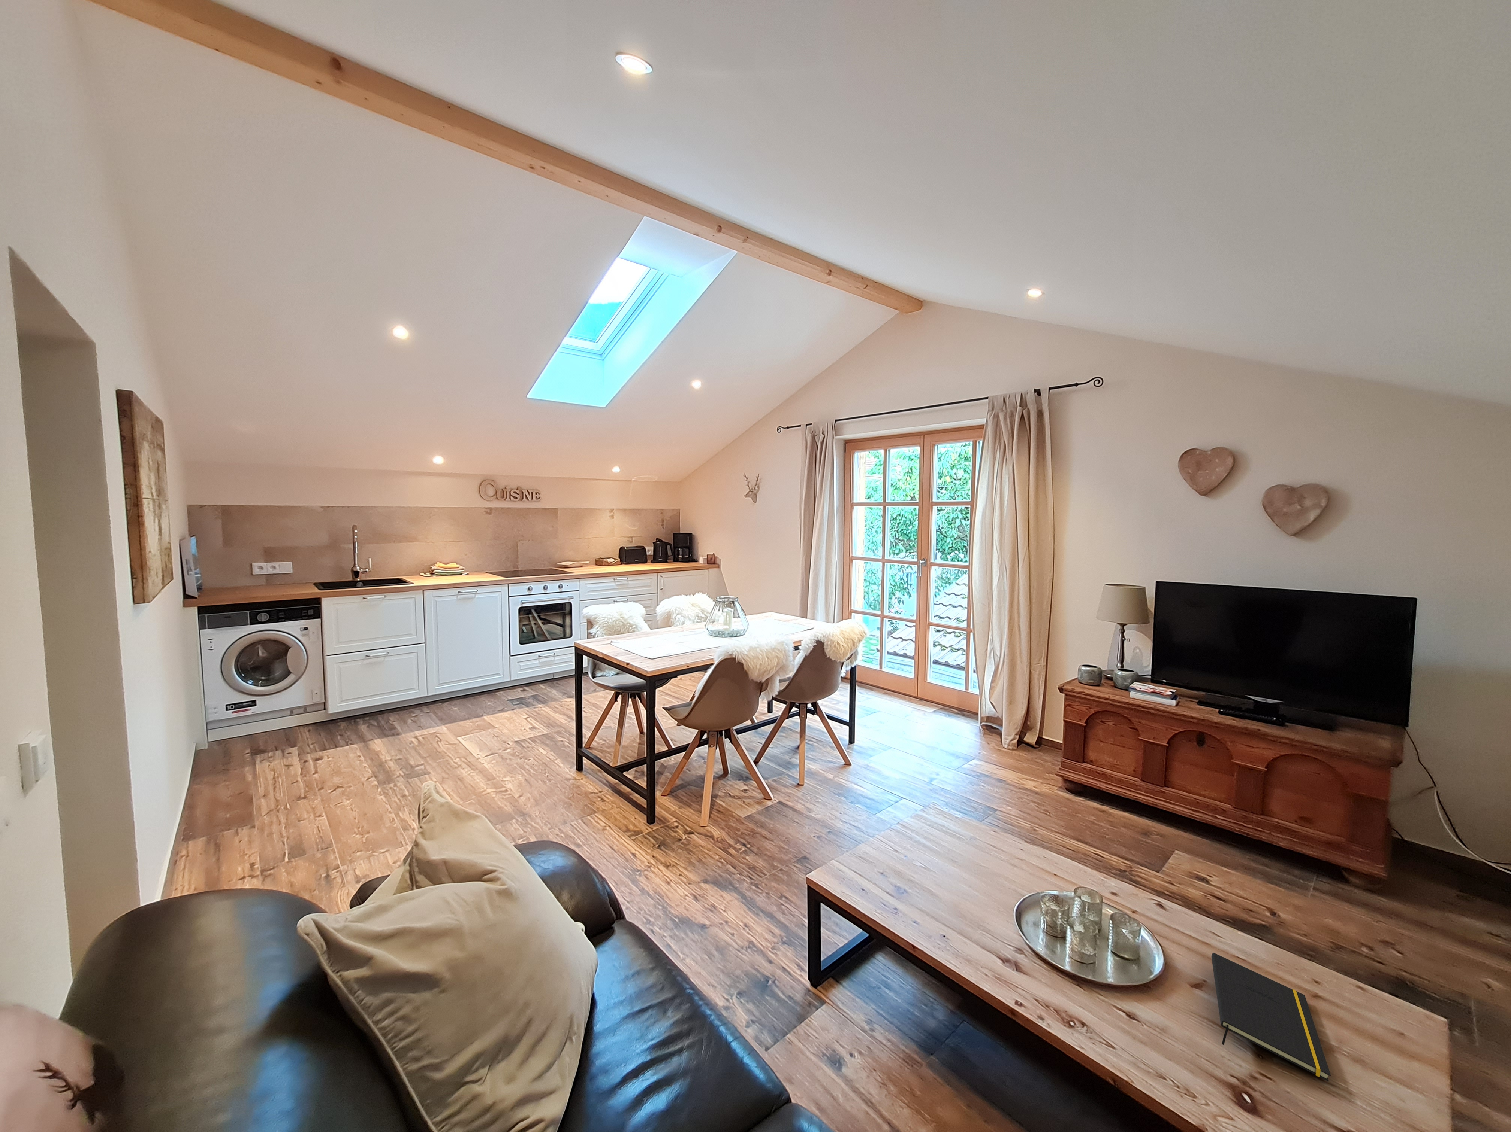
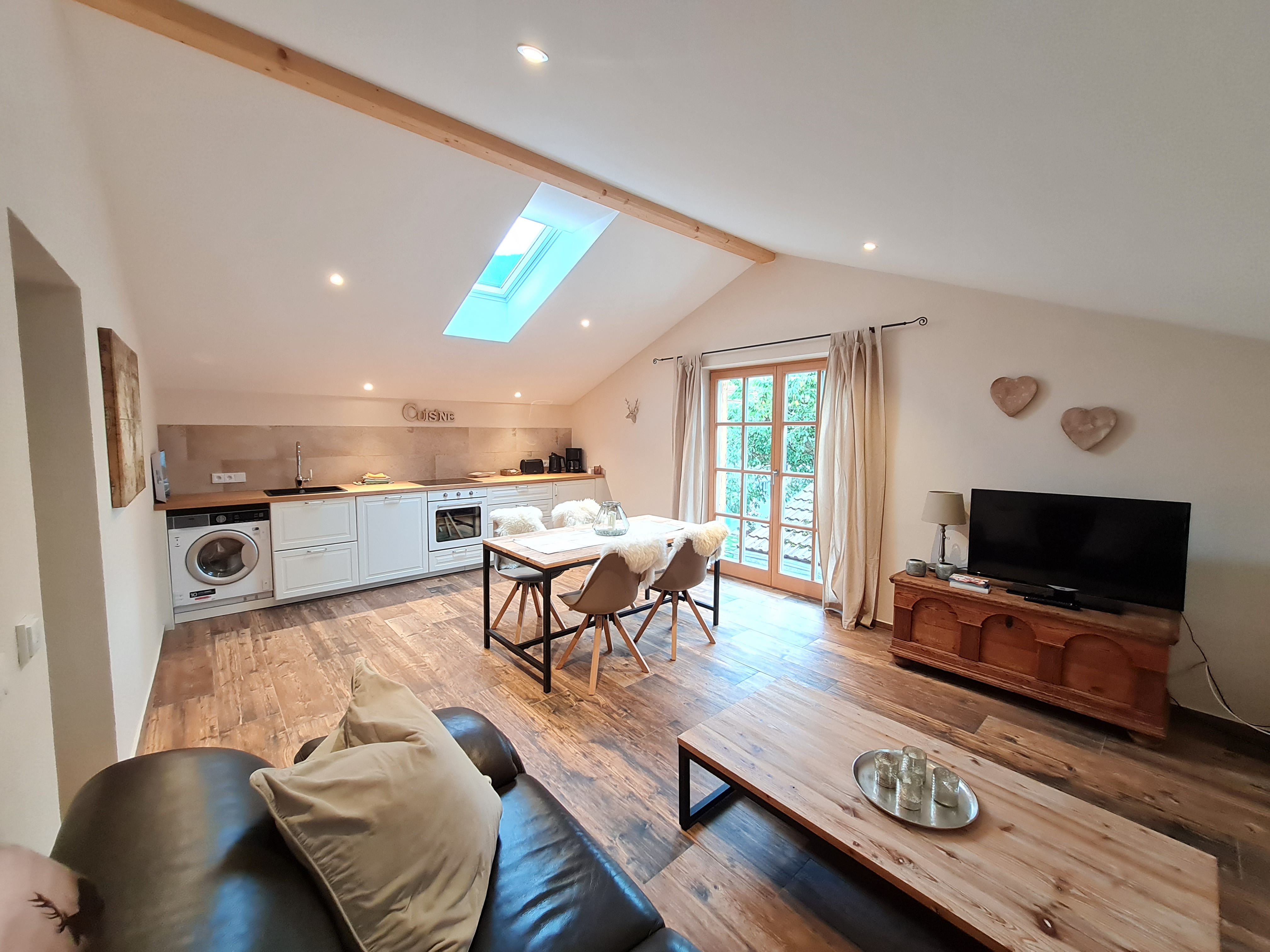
- notepad [1211,952,1331,1082]
